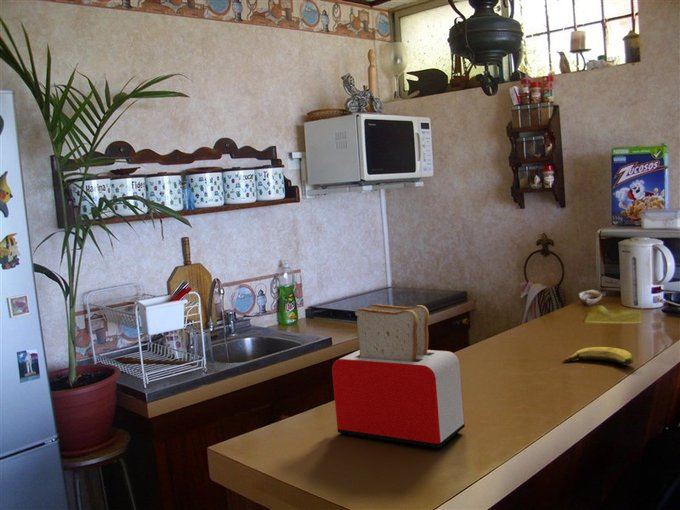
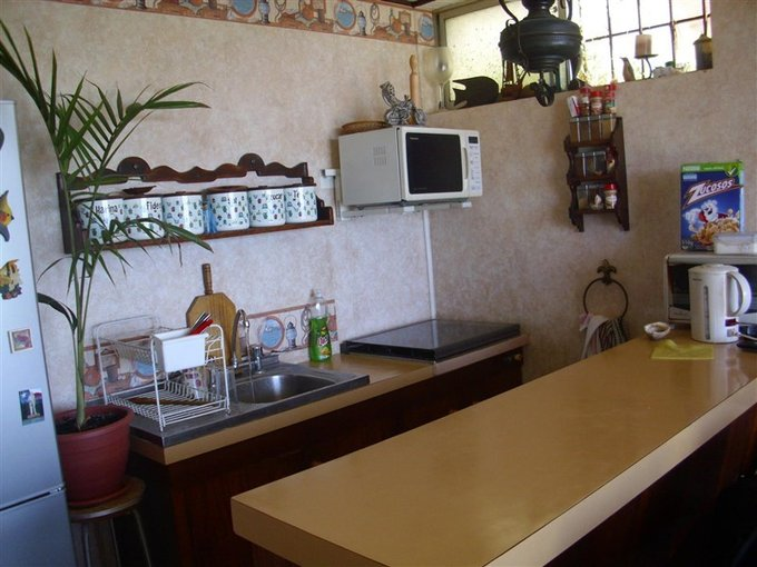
- toaster [331,303,466,450]
- banana [561,346,634,366]
